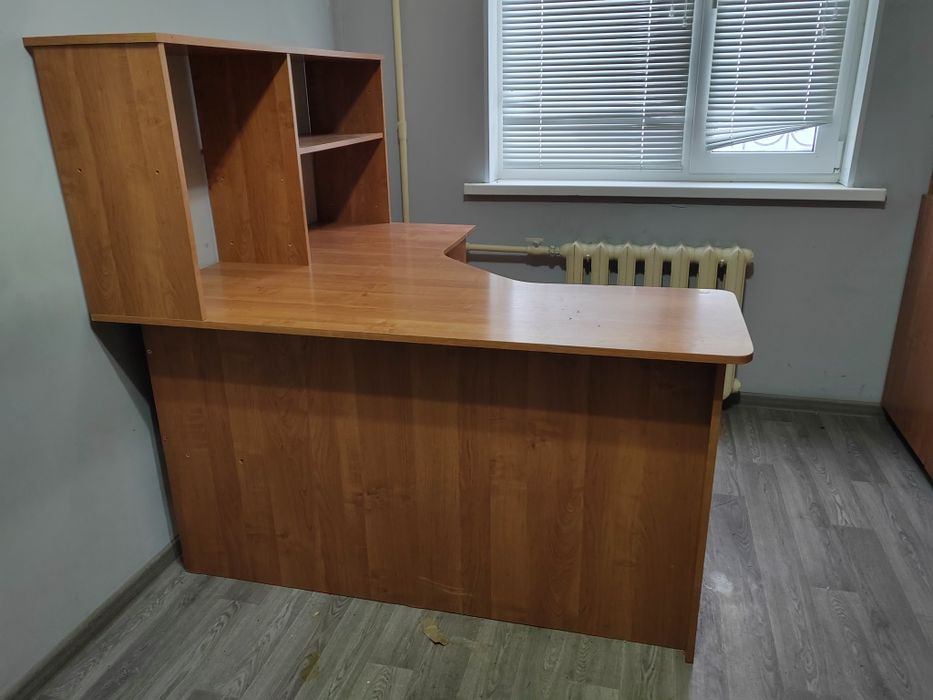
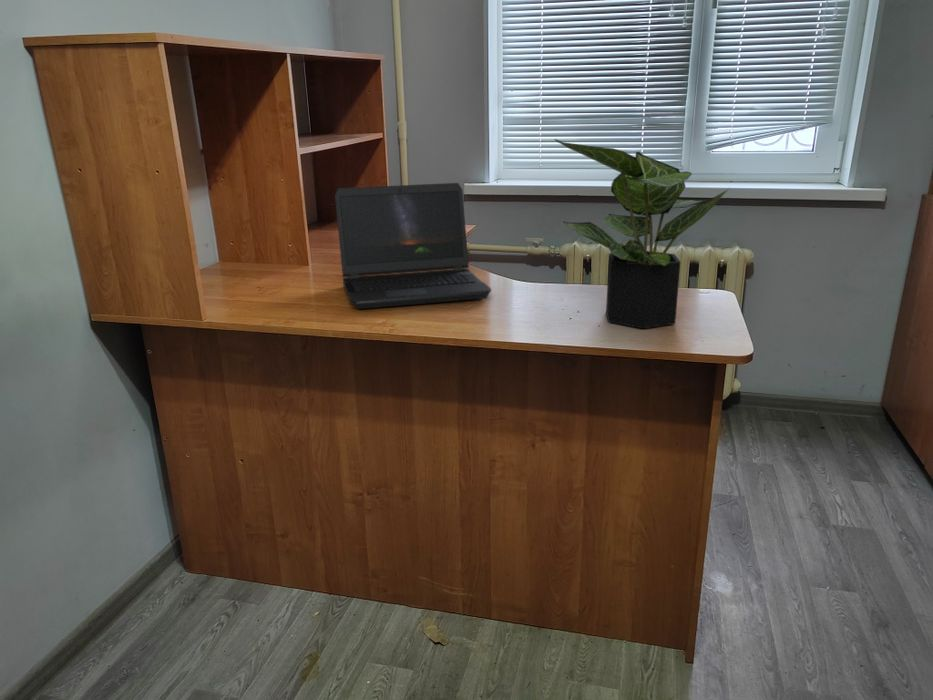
+ laptop computer [334,182,492,310]
+ potted plant [553,138,730,329]
